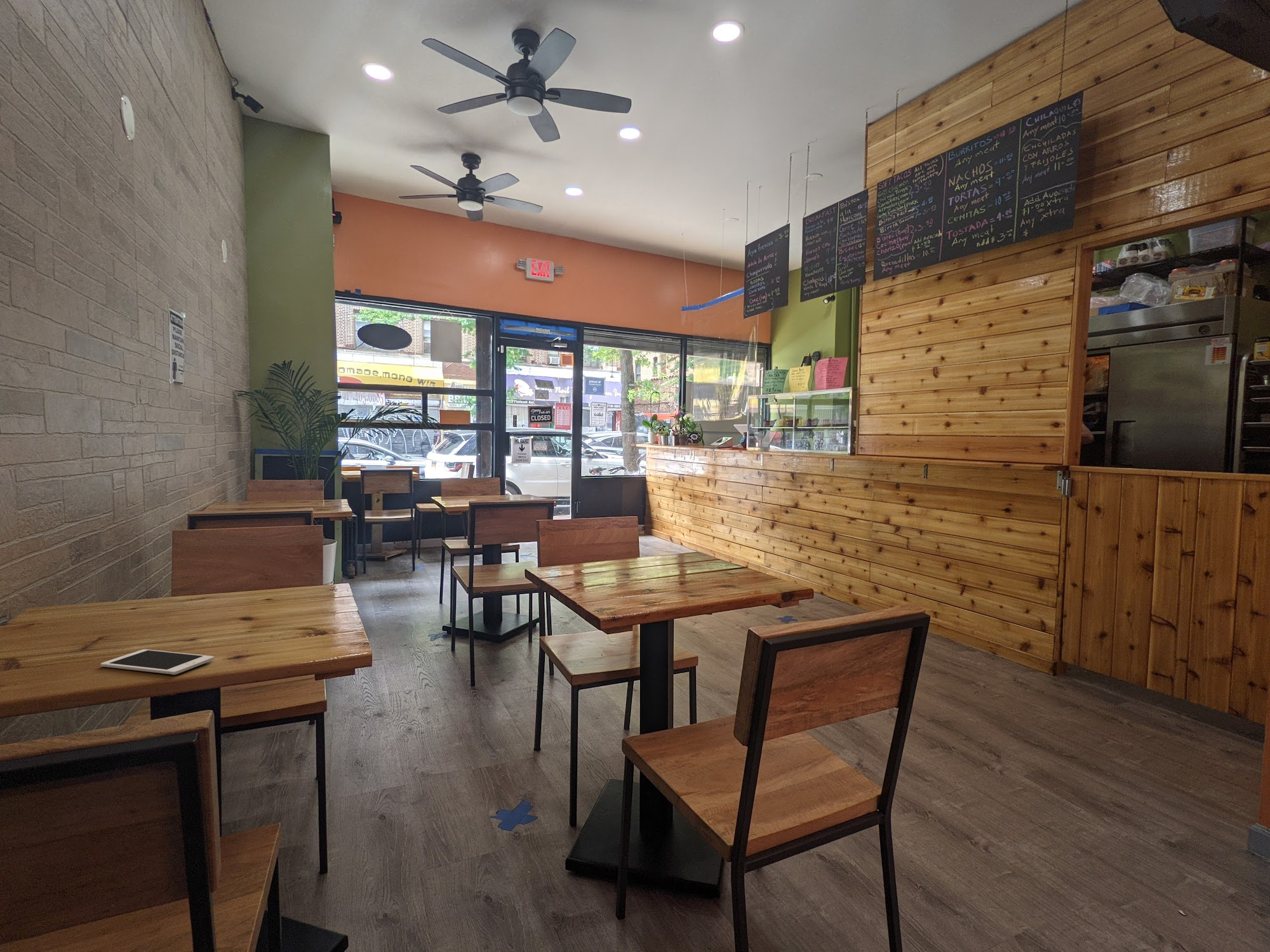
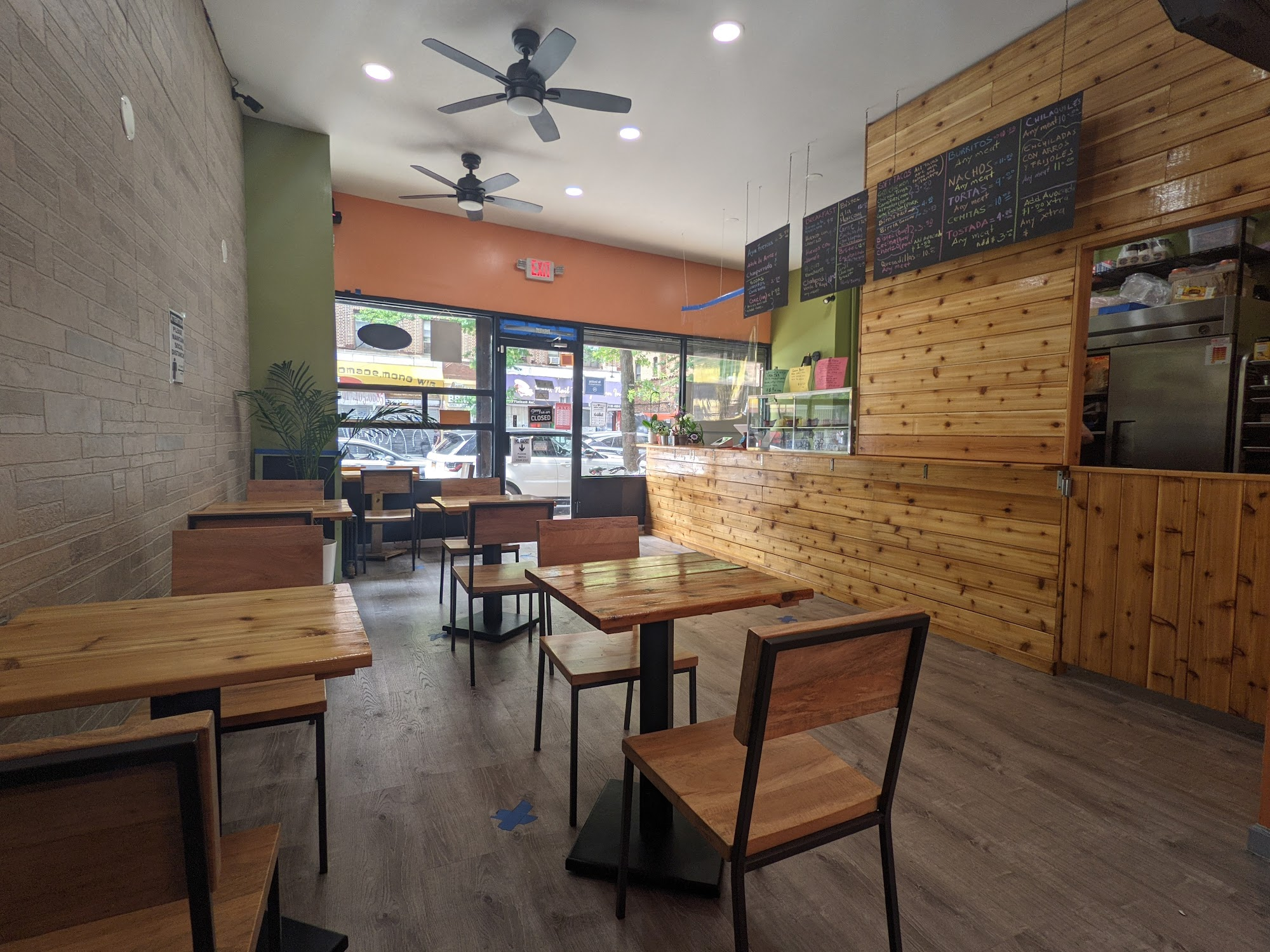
- cell phone [100,649,215,675]
